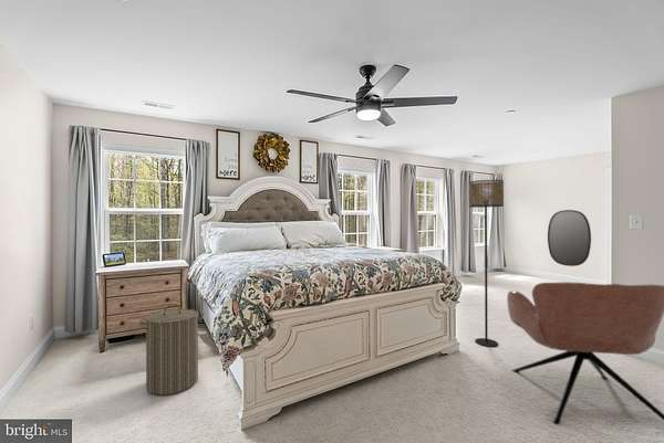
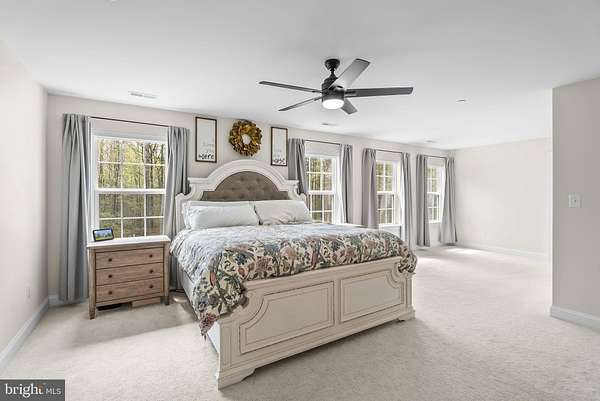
- floor lamp [468,179,505,348]
- armchair [506,281,664,425]
- laundry hamper [138,303,205,397]
- home mirror [547,209,592,267]
